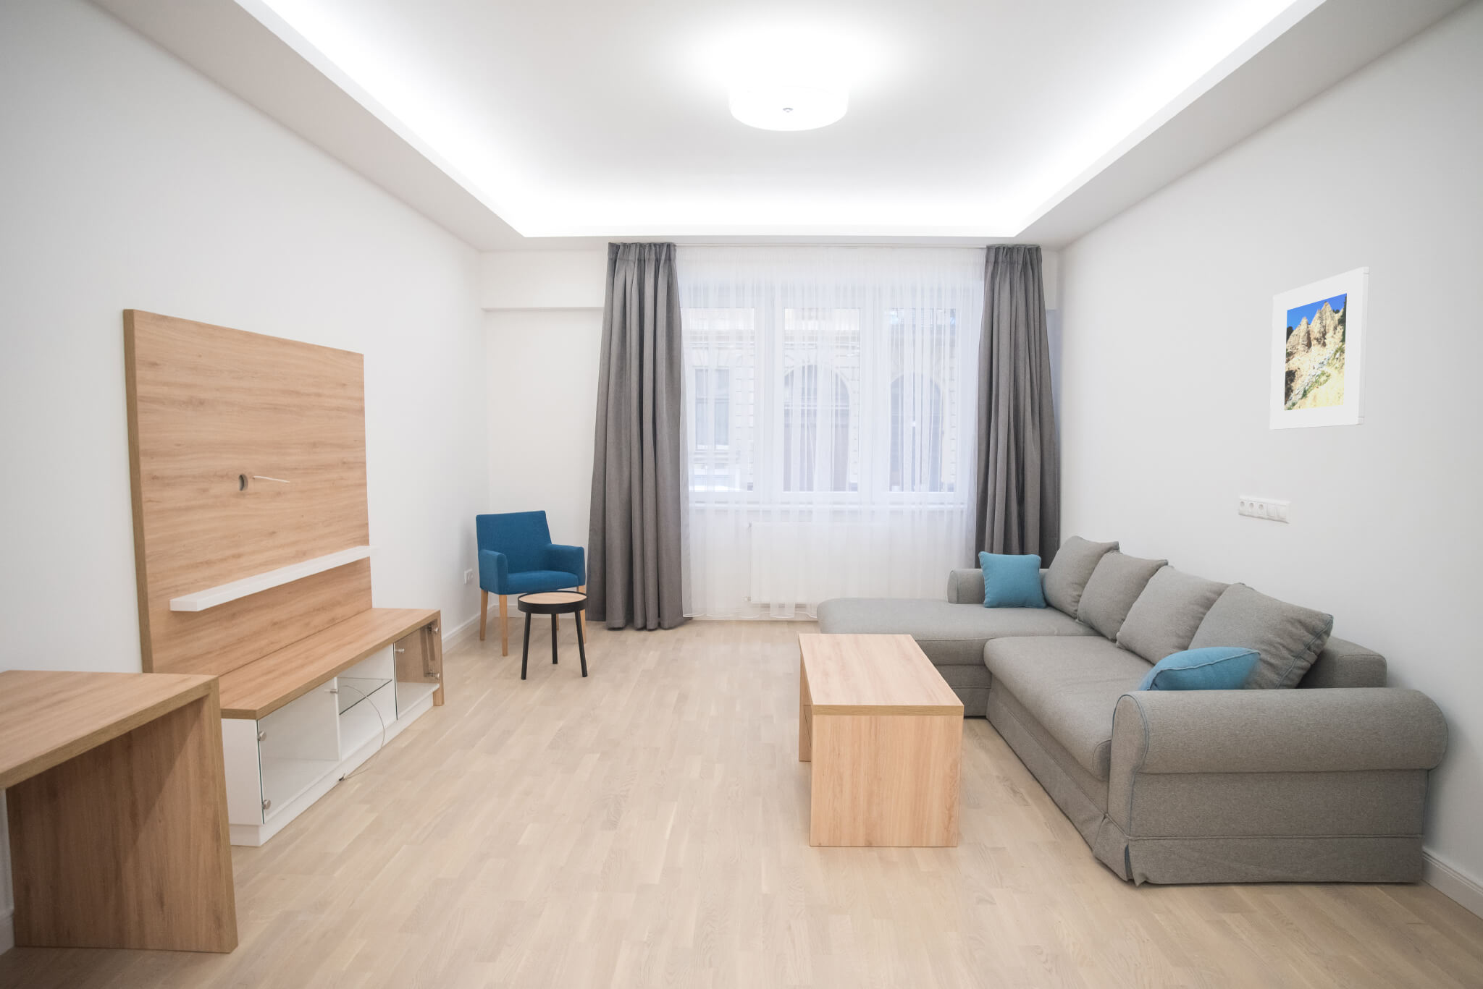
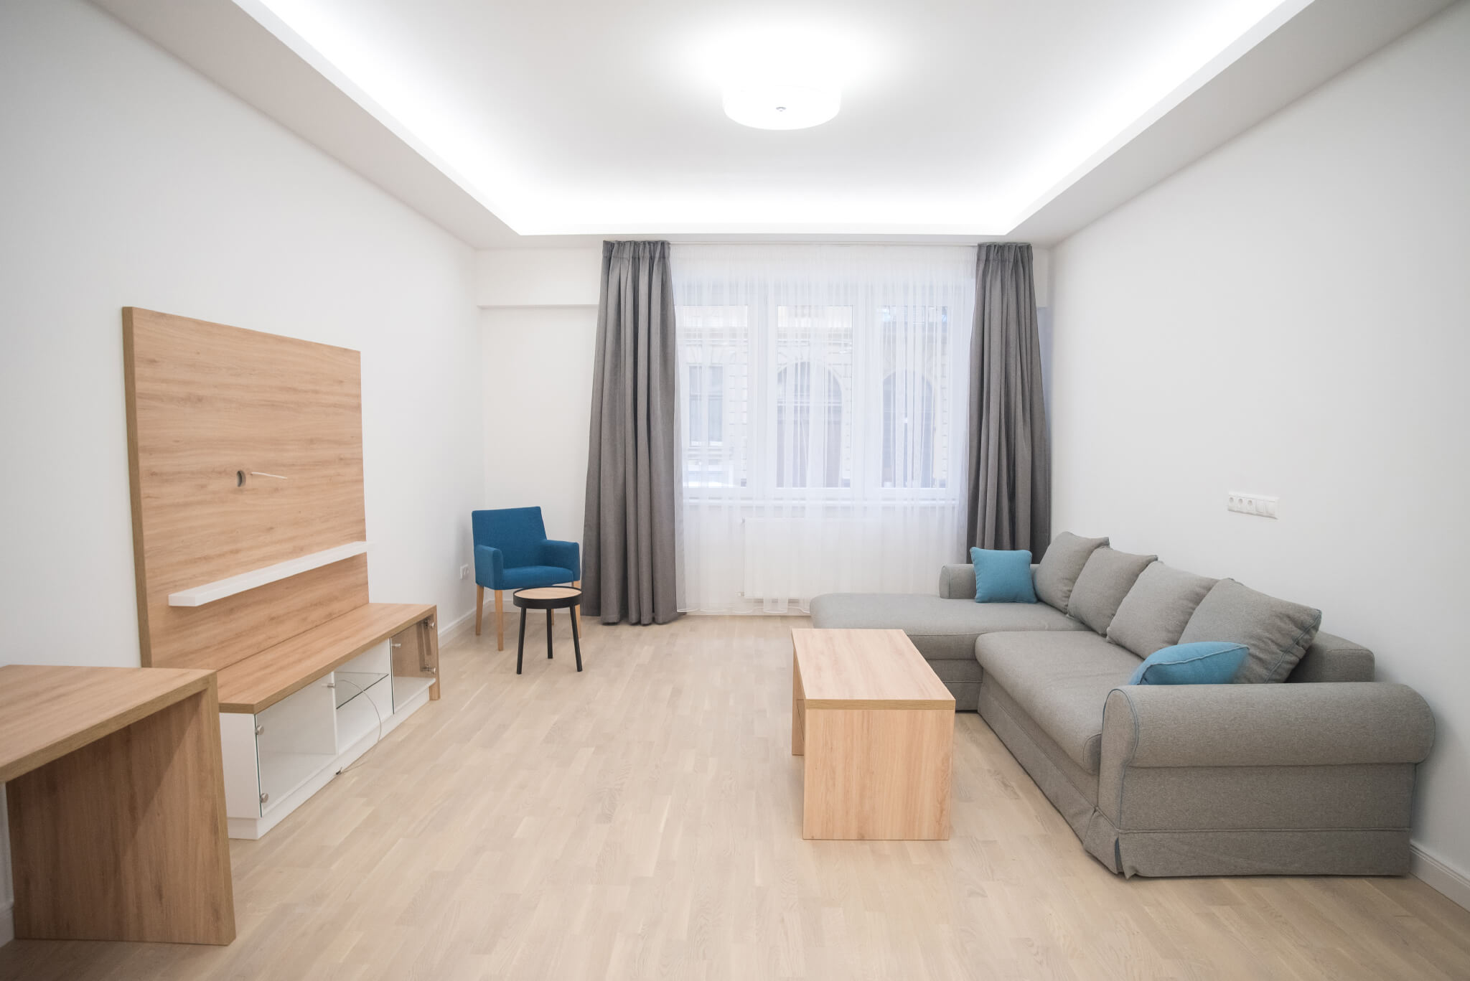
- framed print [1270,266,1370,430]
